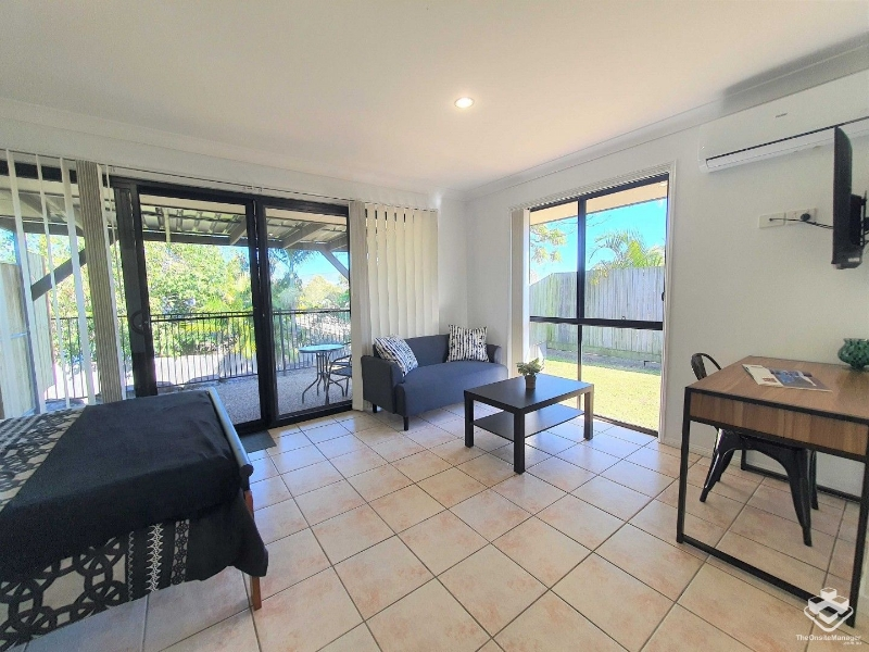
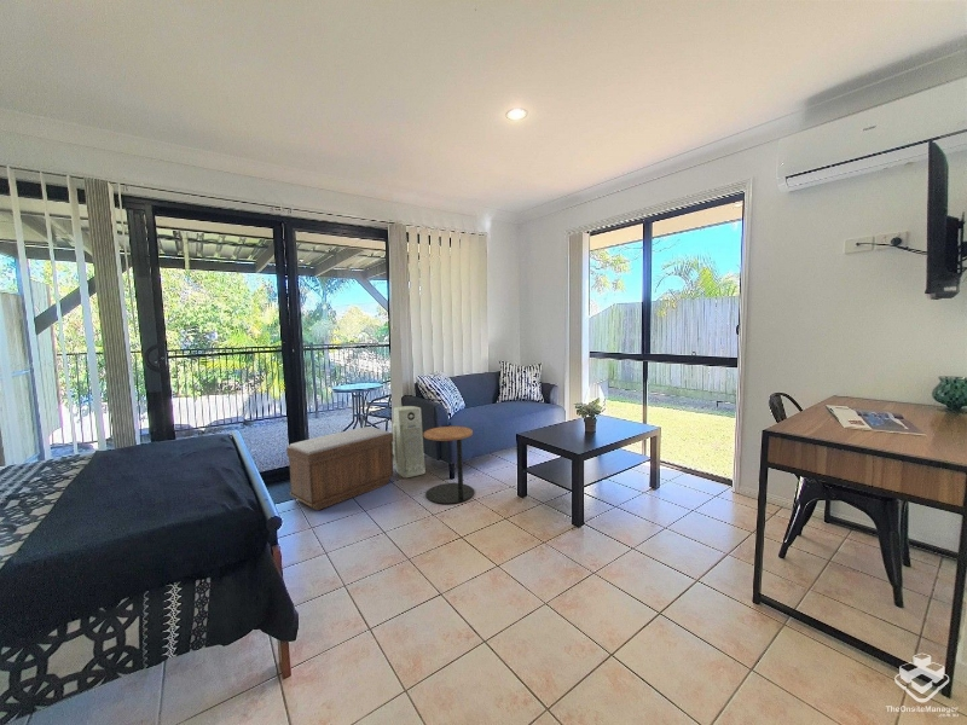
+ bench [285,425,396,511]
+ side table [422,425,475,505]
+ air purifier [392,405,427,478]
